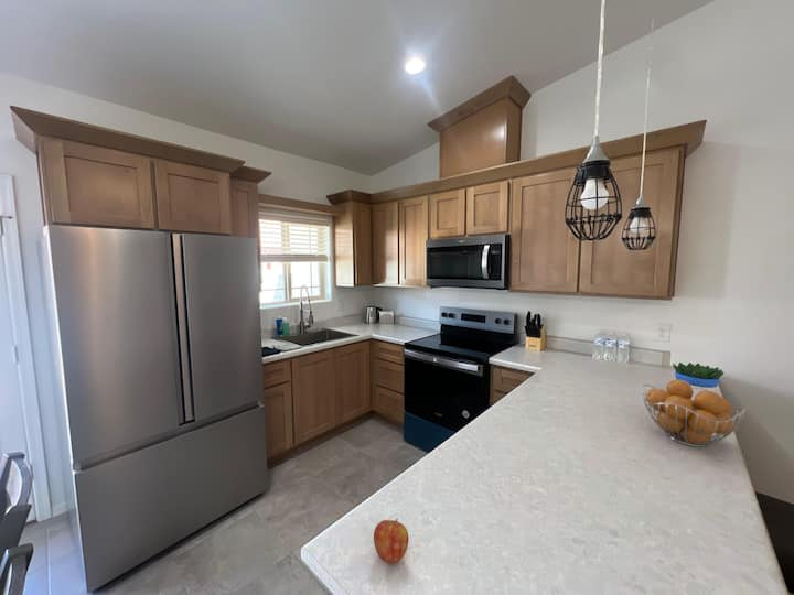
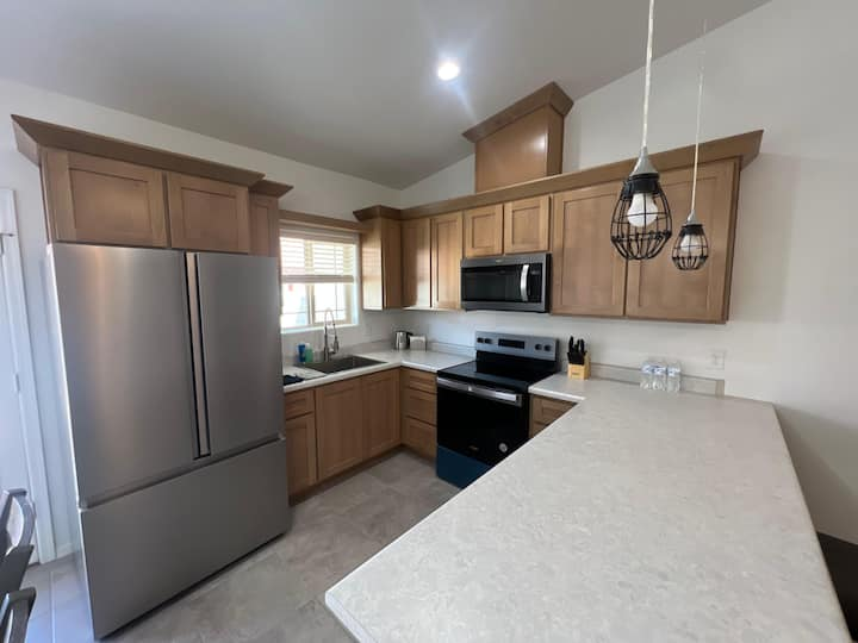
- fruit basket [641,379,747,448]
- flowerpot [672,361,725,400]
- apple [373,518,409,564]
